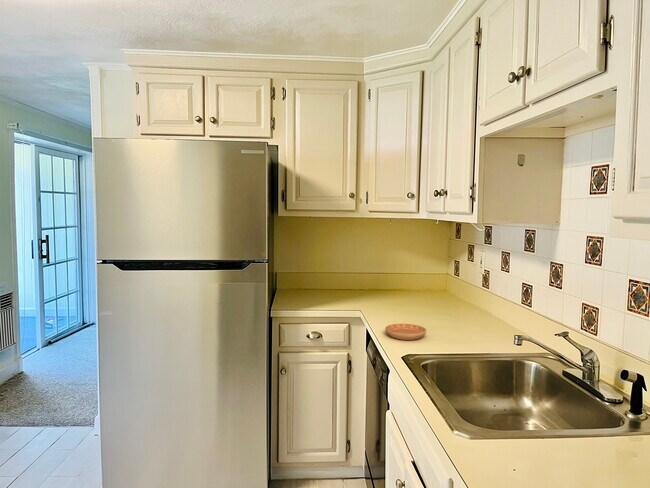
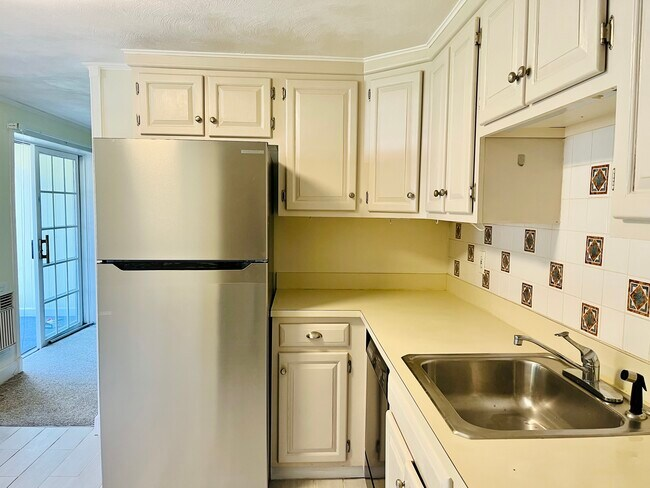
- saucer [384,323,427,341]
